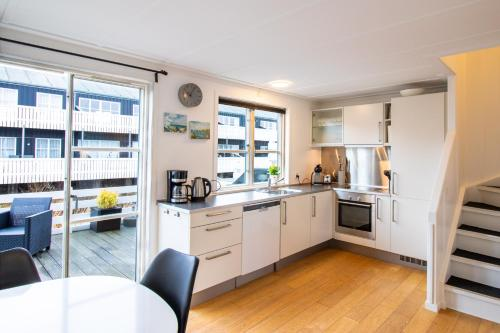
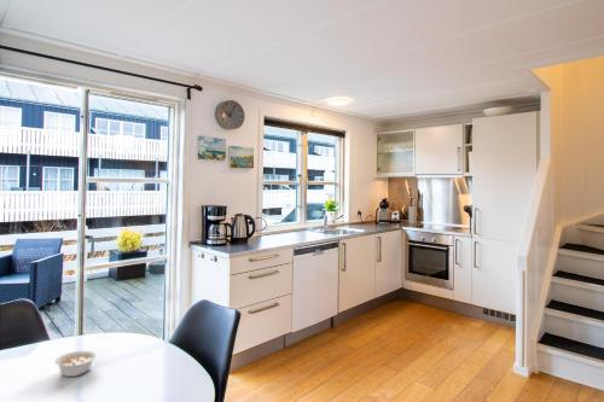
+ legume [54,350,98,378]
